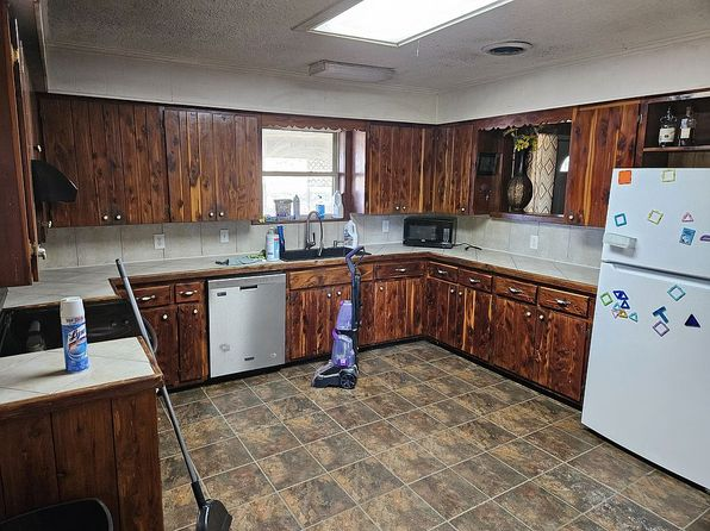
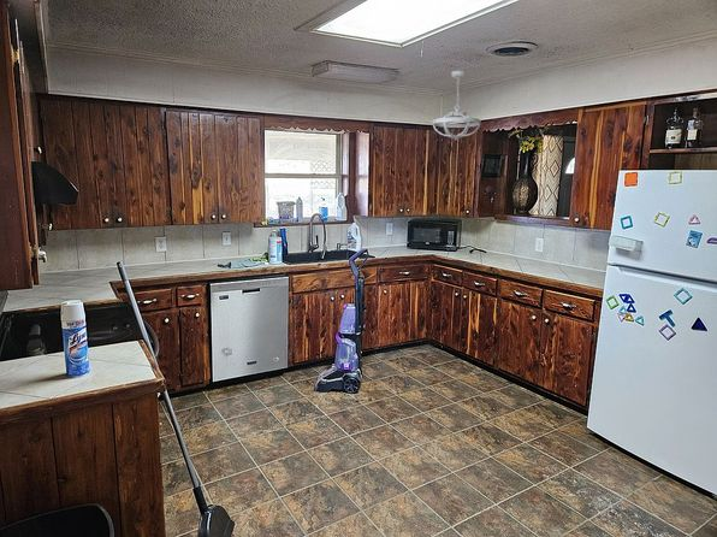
+ ceiling light fixture [432,70,482,141]
